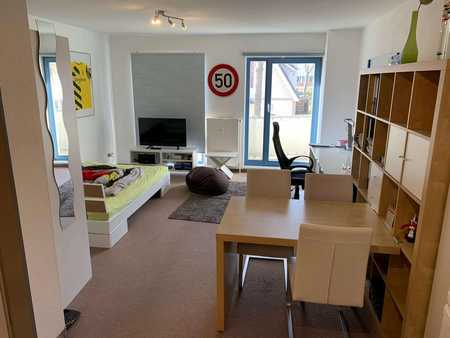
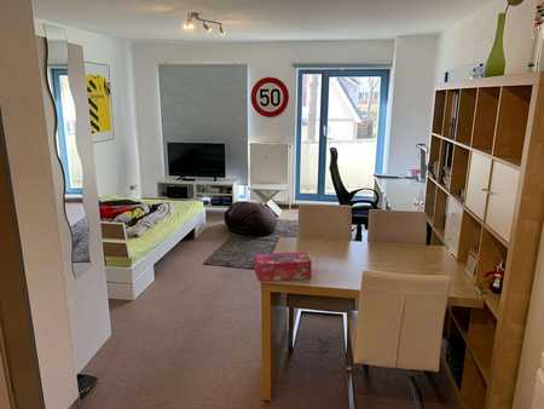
+ tissue box [254,250,313,283]
